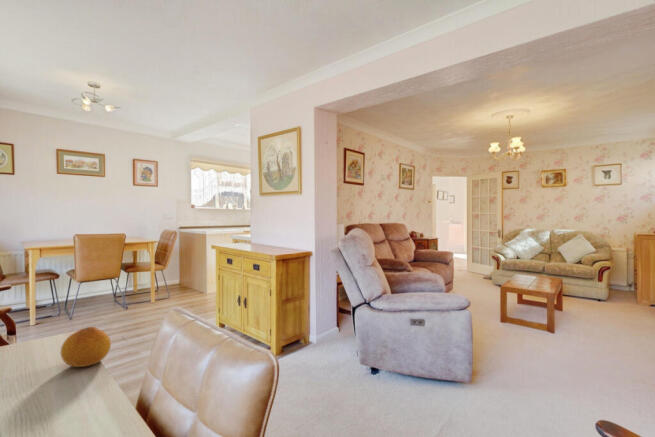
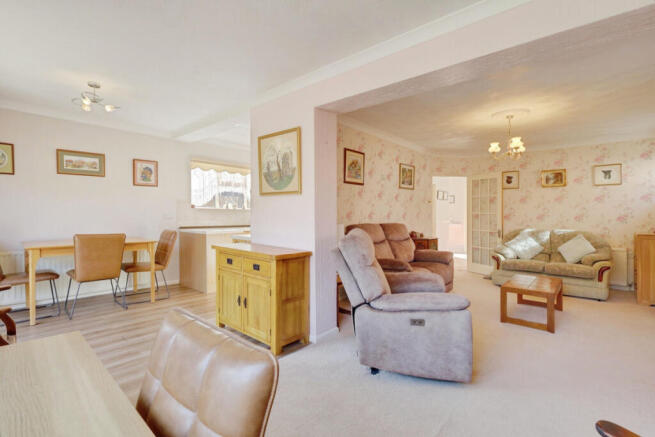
- fruit [60,326,112,368]
